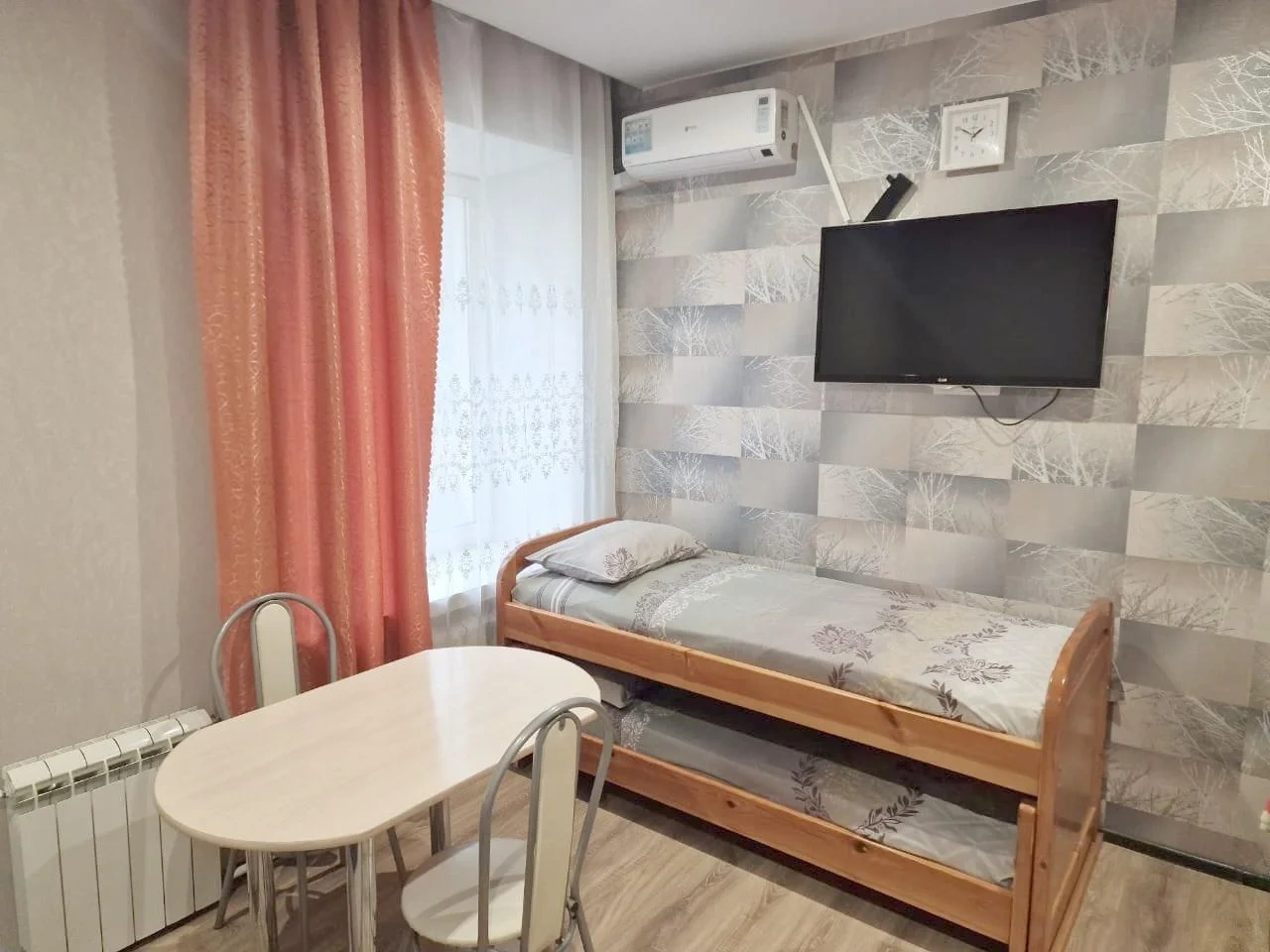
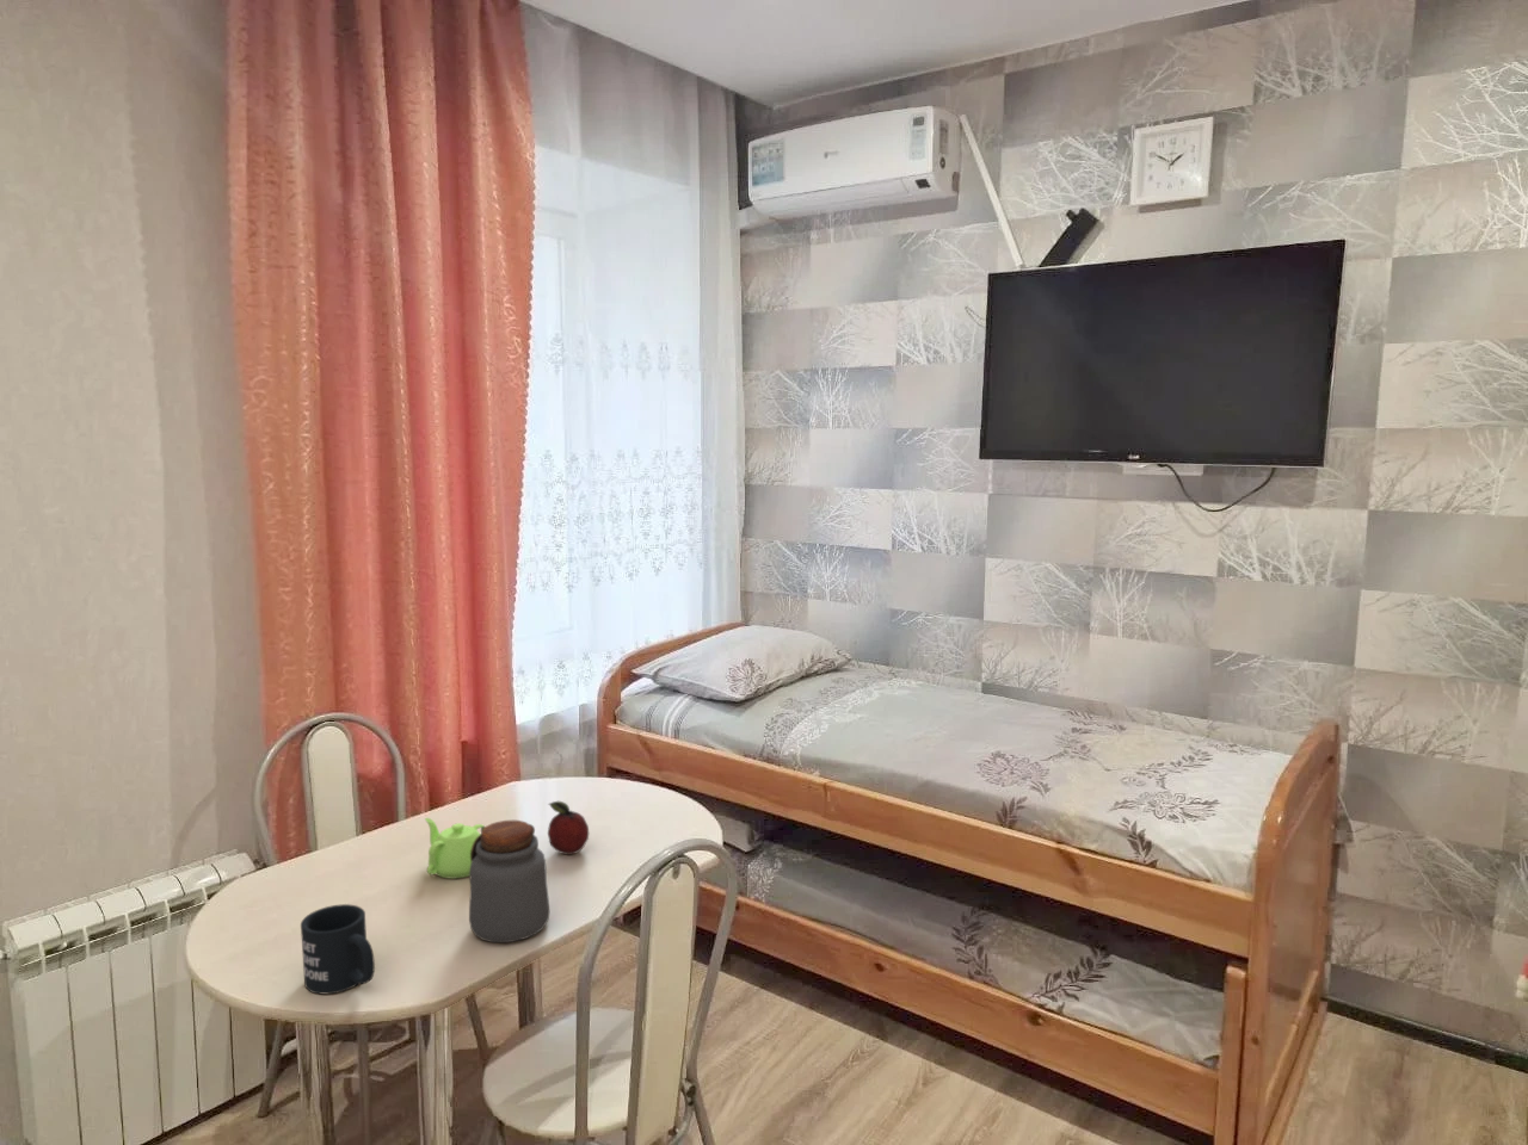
+ mug [300,903,377,995]
+ fruit [546,800,590,855]
+ jar [468,819,550,943]
+ teapot [424,817,486,880]
